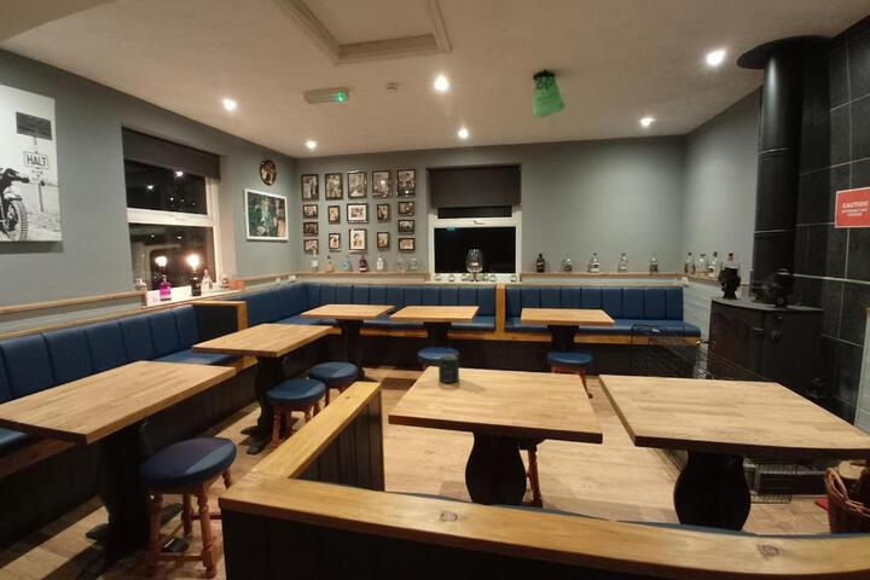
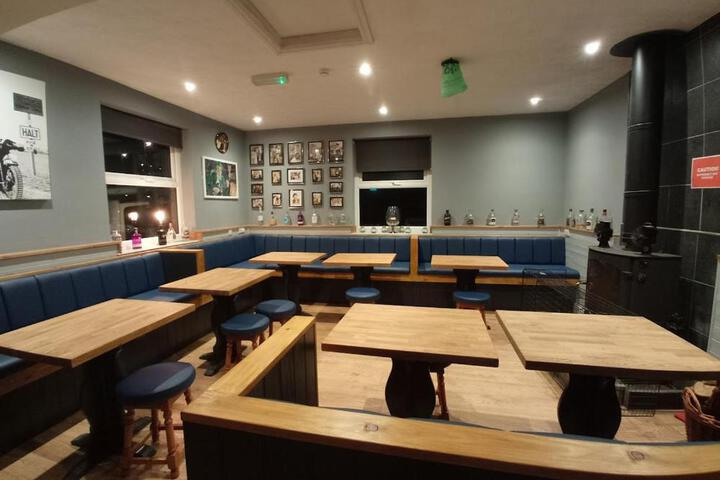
- jar [437,354,460,384]
